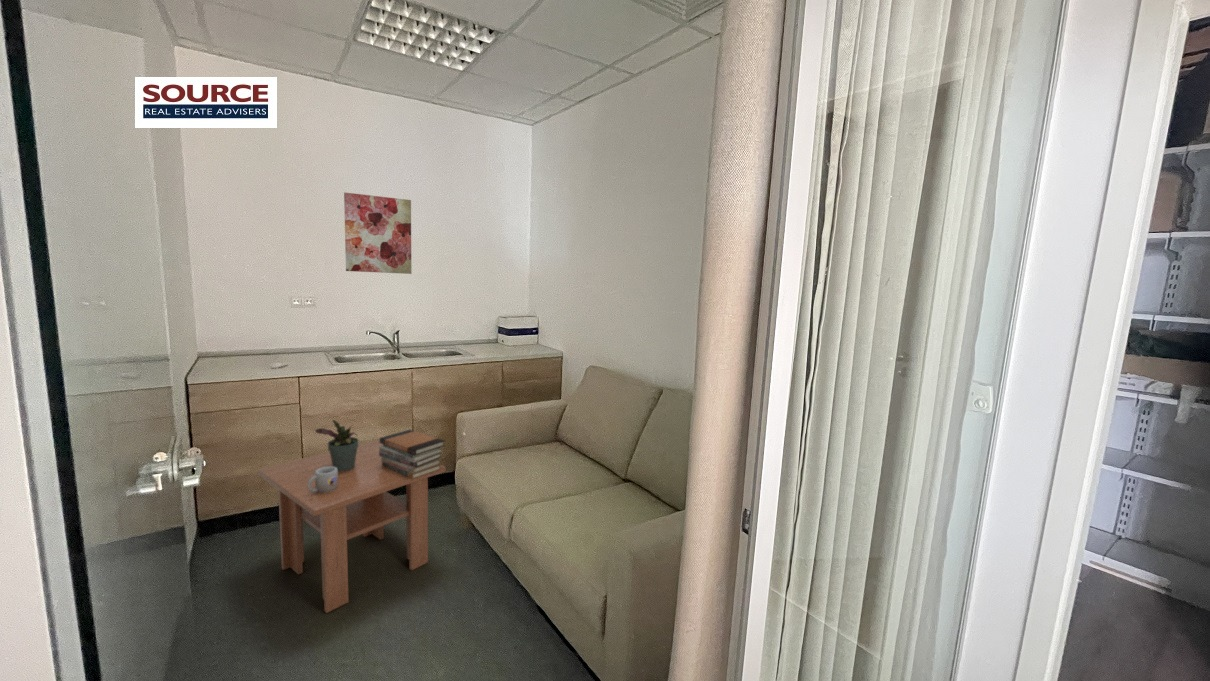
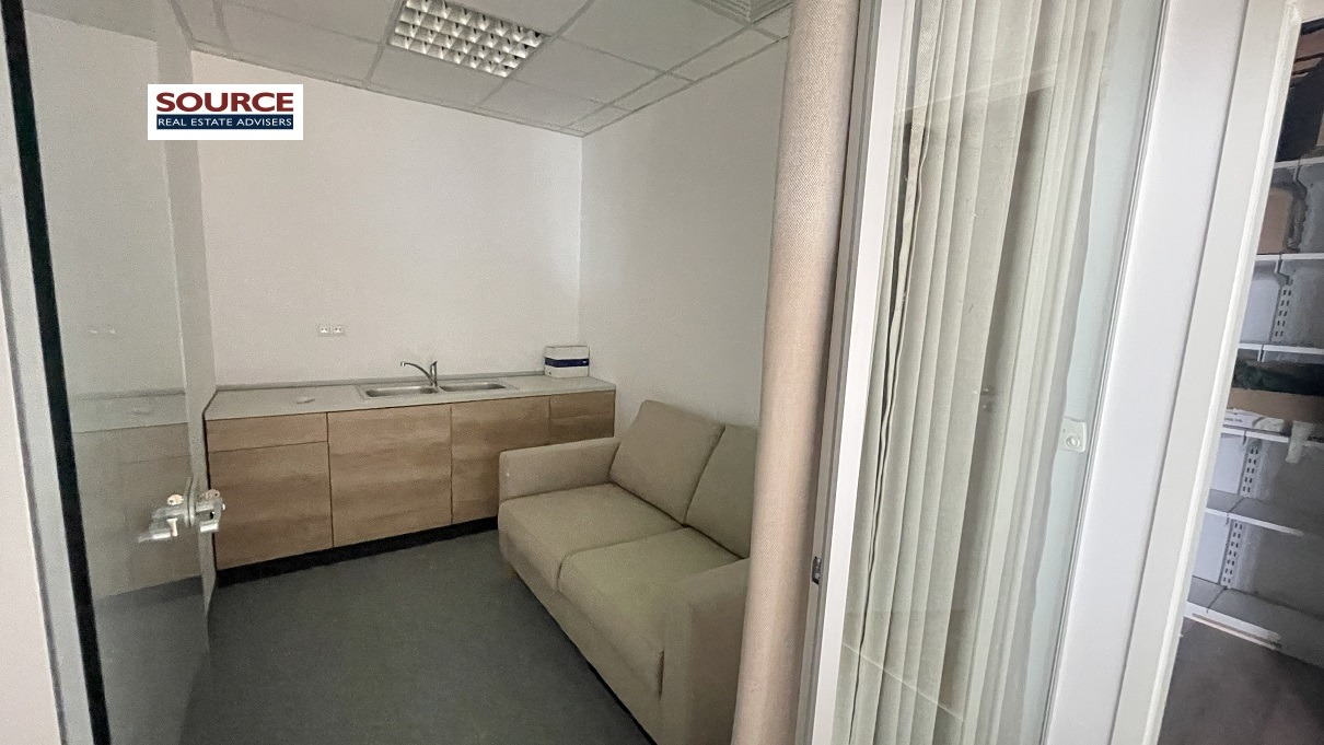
- mug [307,467,338,493]
- book stack [379,429,446,479]
- potted plant [314,419,359,471]
- wall art [343,191,412,275]
- coffee table [257,438,446,614]
